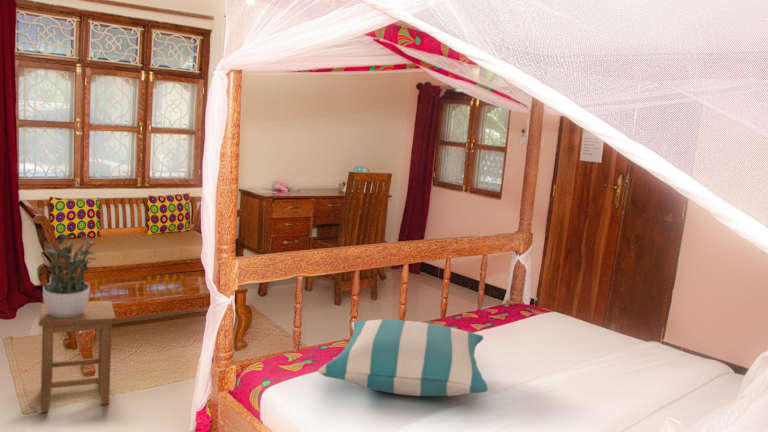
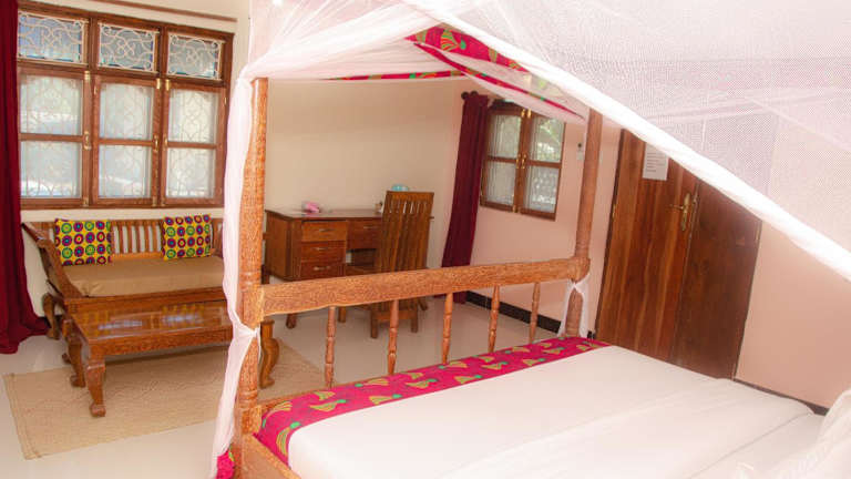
- pillow [317,319,489,397]
- stool [38,300,117,413]
- potted plant [42,231,98,318]
